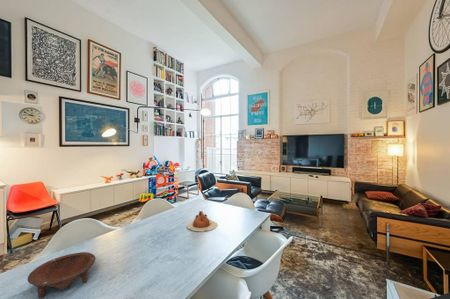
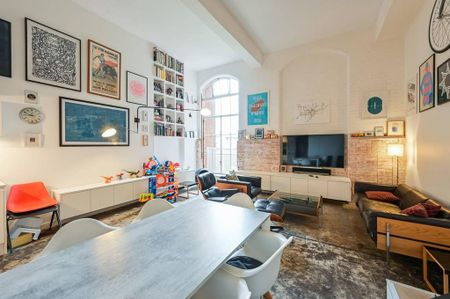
- bowl [26,251,97,299]
- teapot [186,210,219,232]
